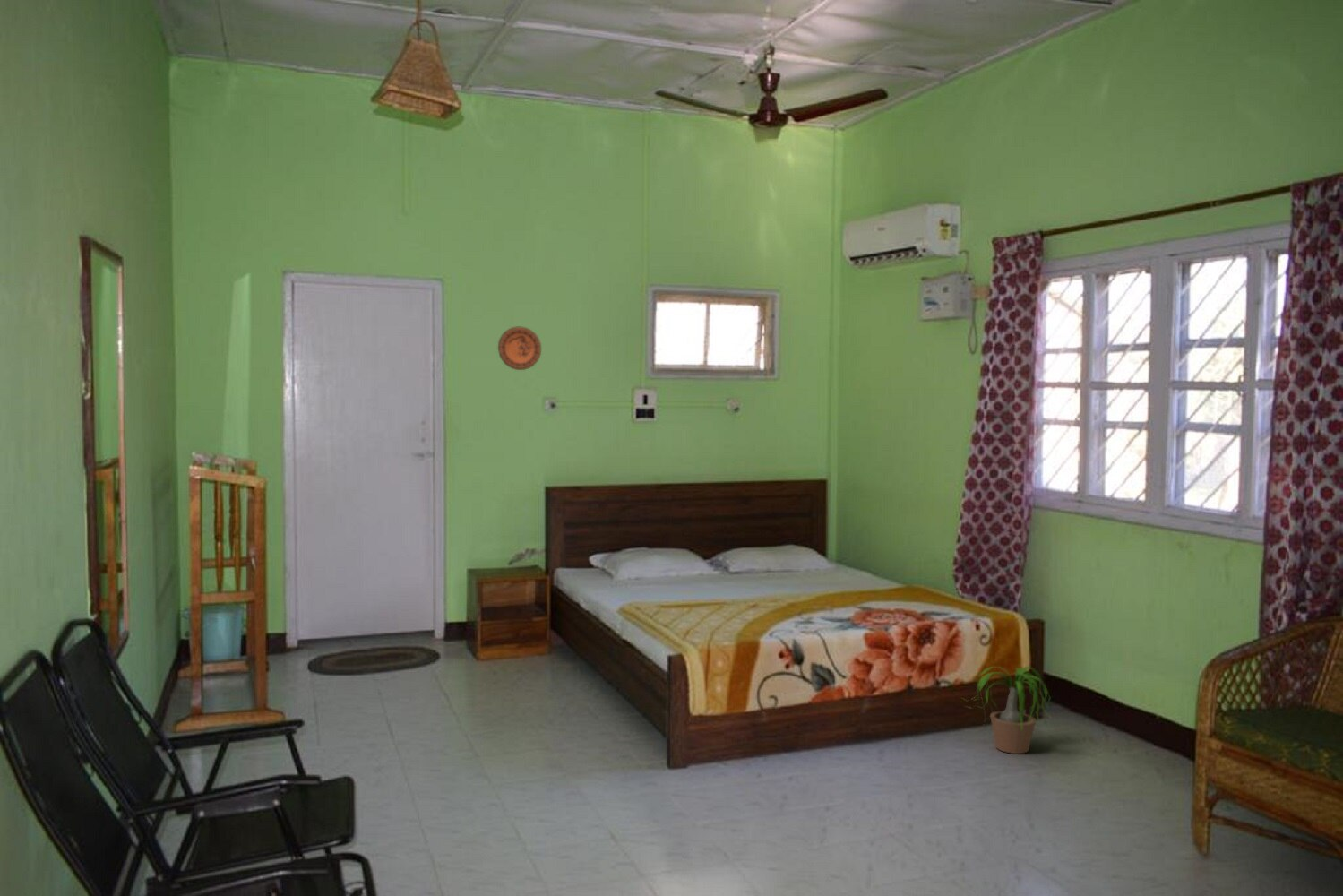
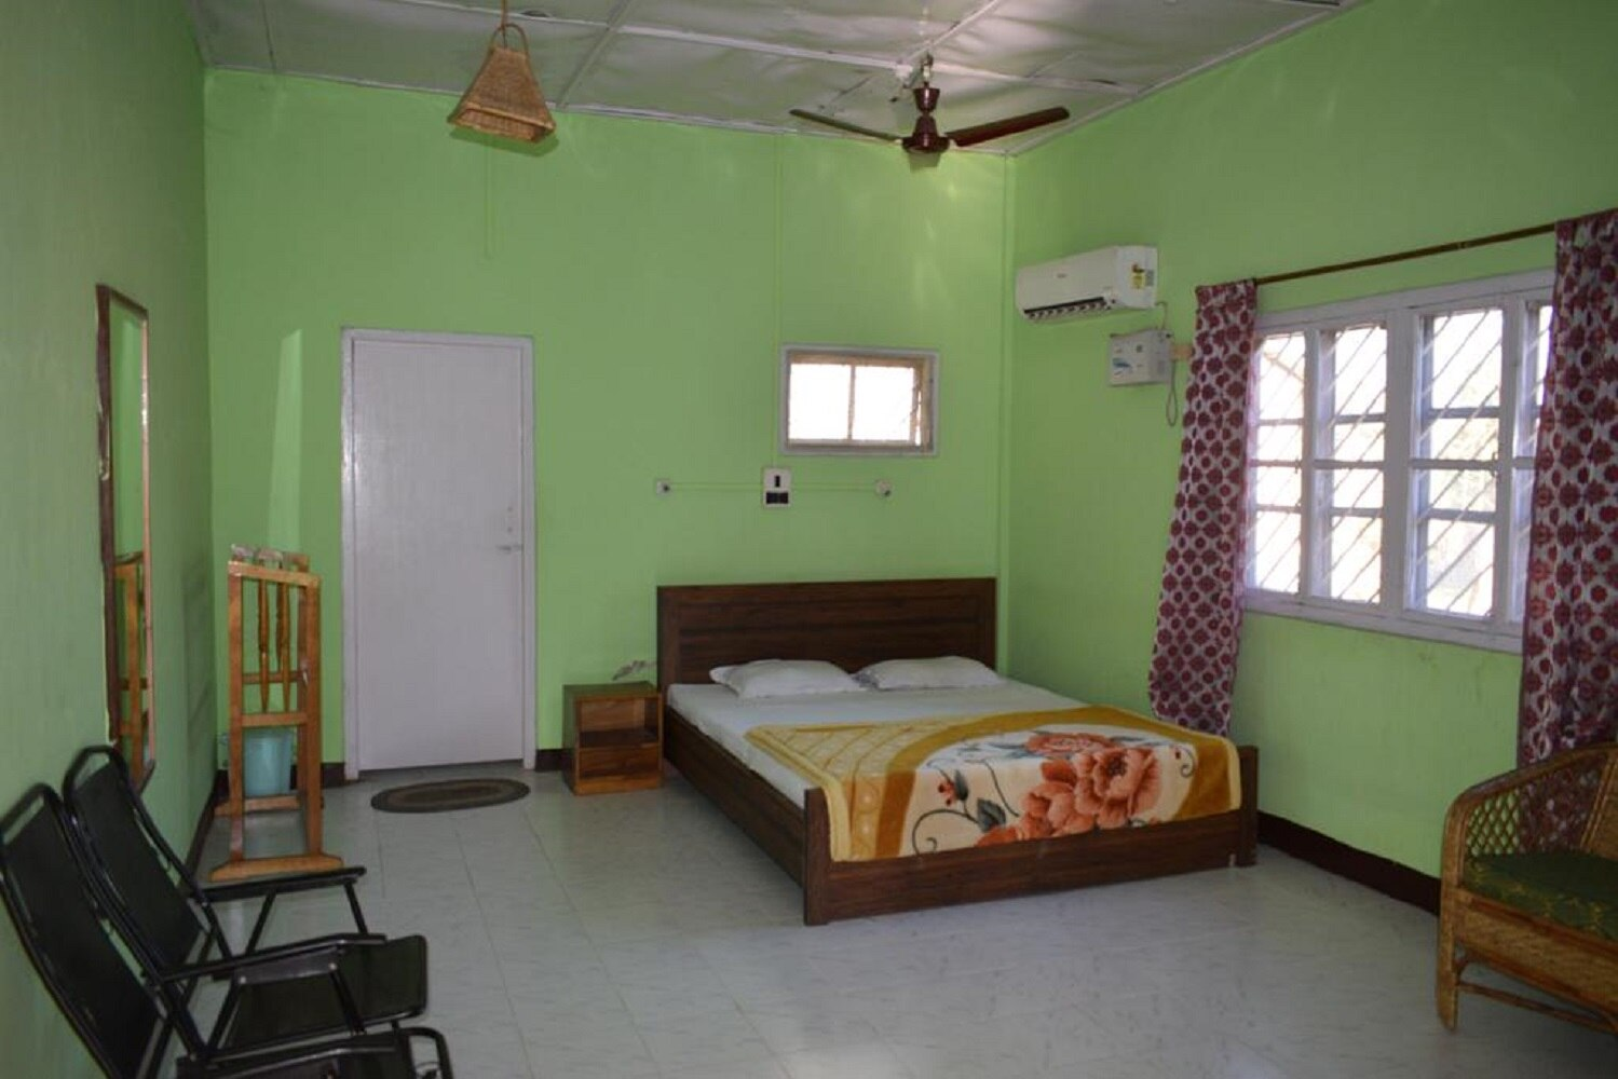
- potted plant [960,666,1056,754]
- decorative plate [497,326,542,371]
